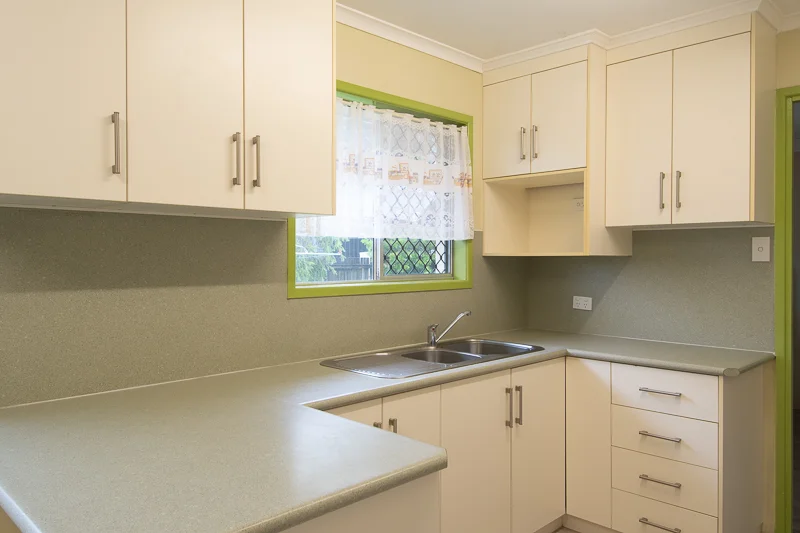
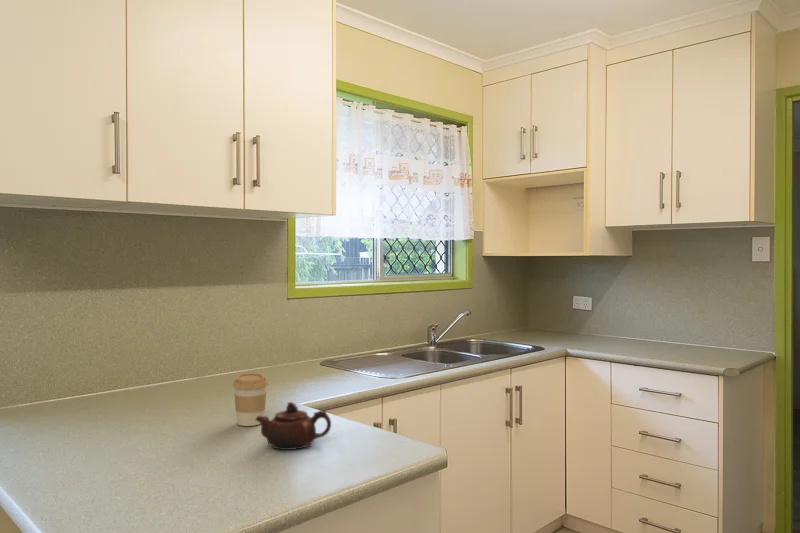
+ coffee cup [232,372,269,427]
+ teapot [255,401,332,451]
